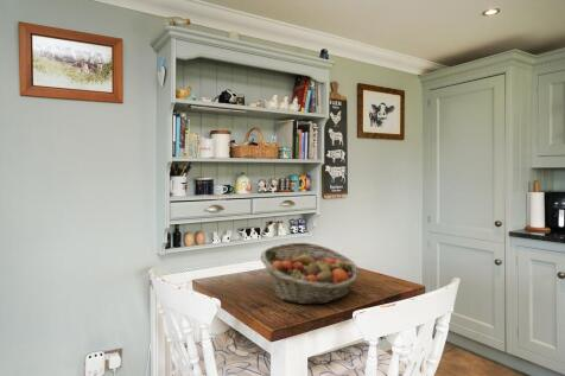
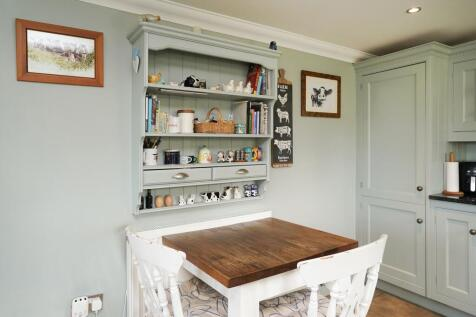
- fruit basket [259,242,361,306]
